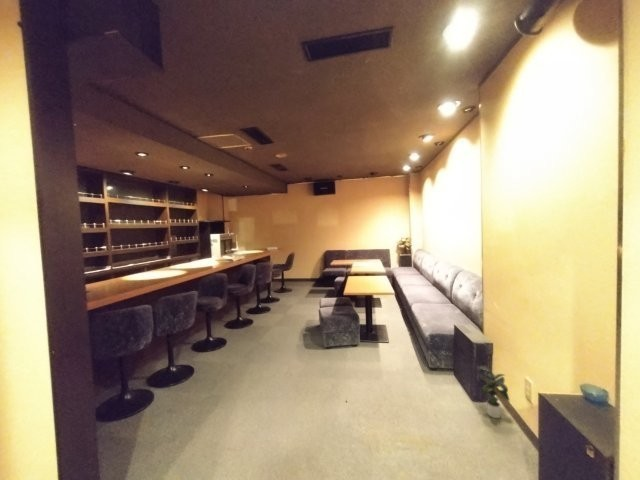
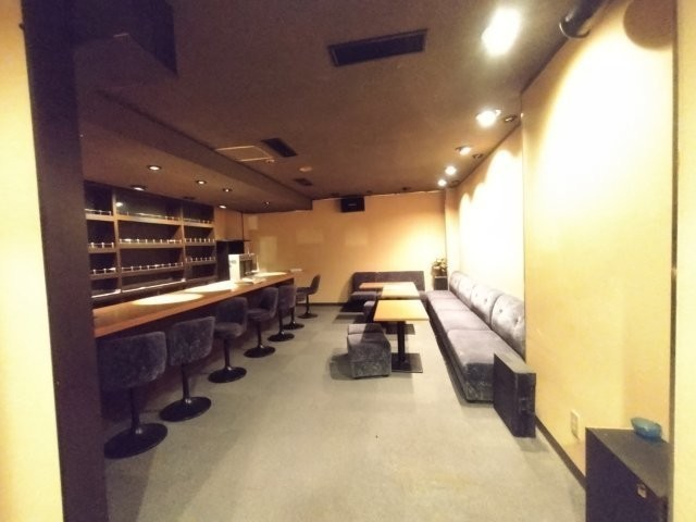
- potted plant [475,366,511,419]
